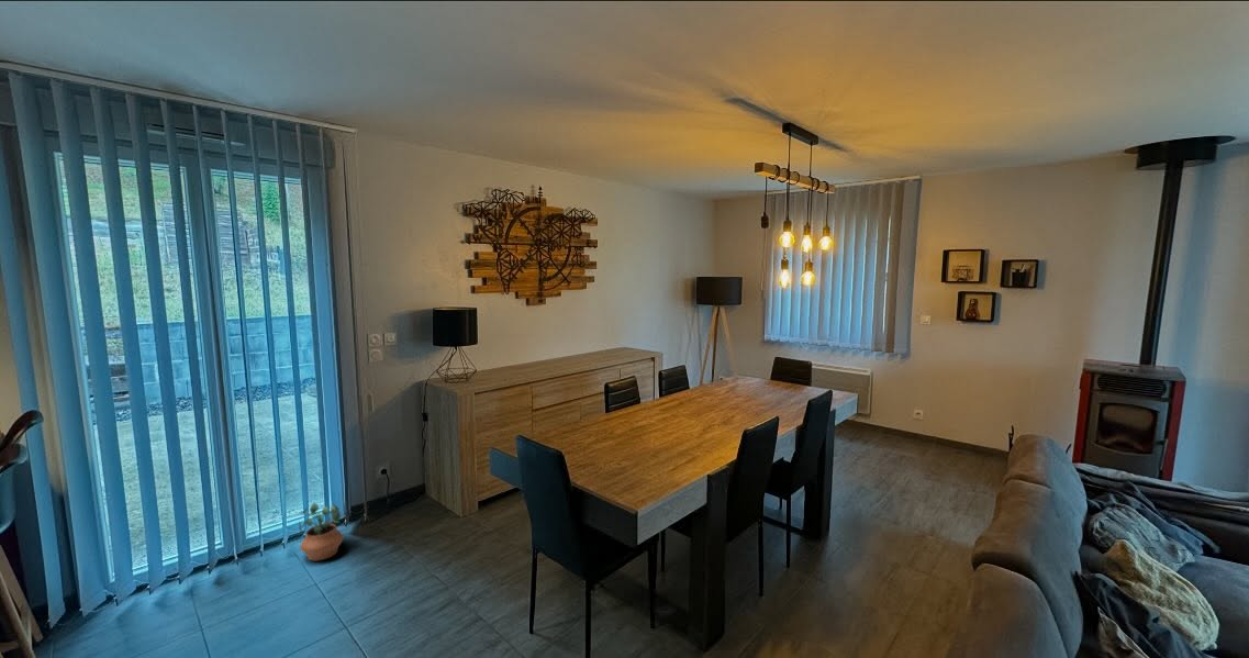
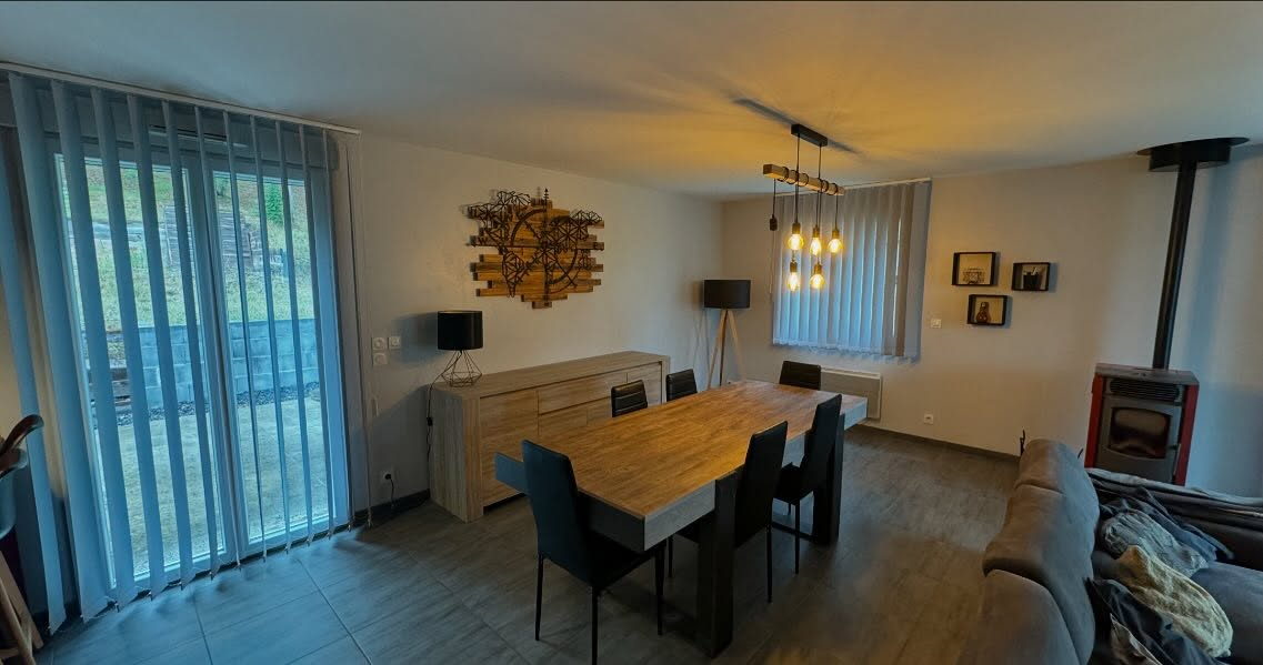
- potted plant [298,502,345,562]
